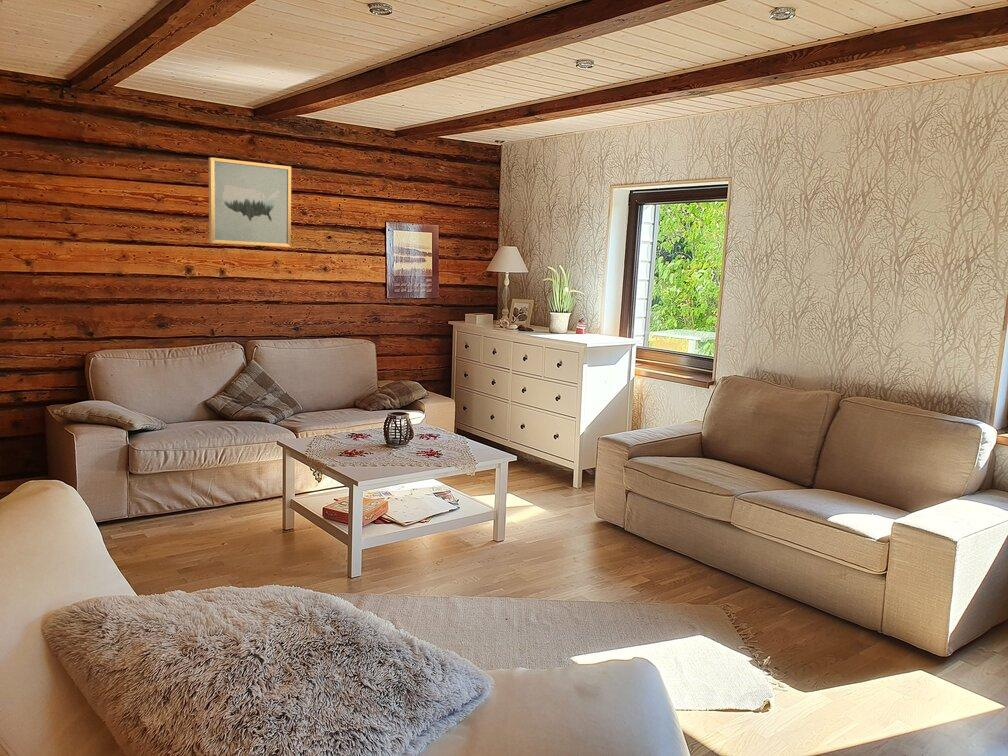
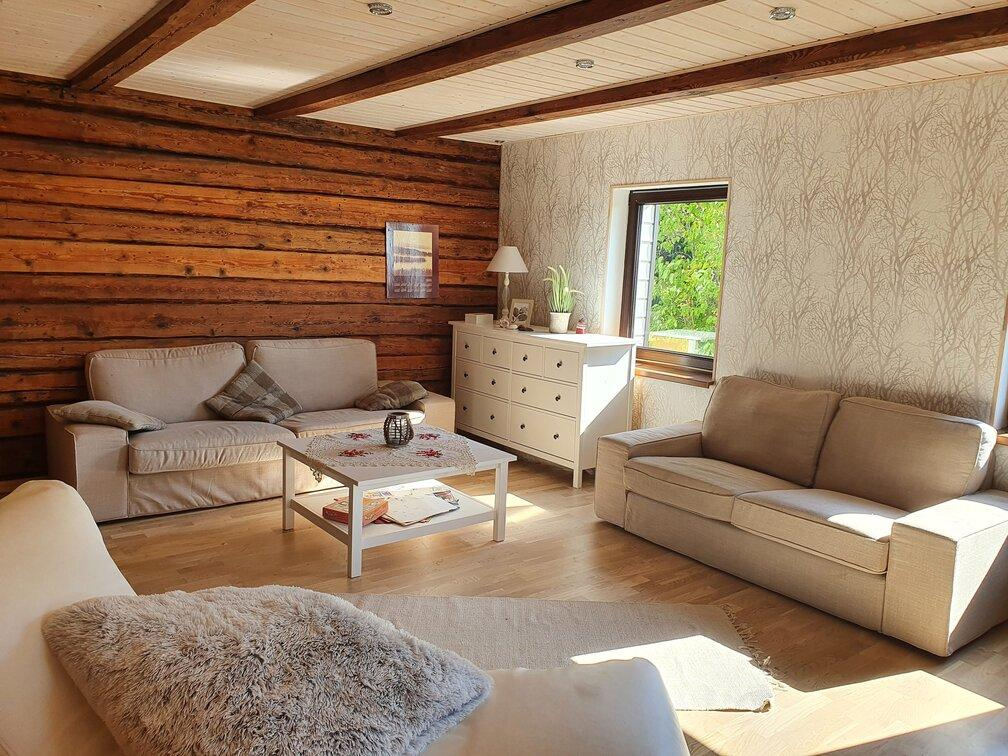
- wall art [208,156,292,248]
